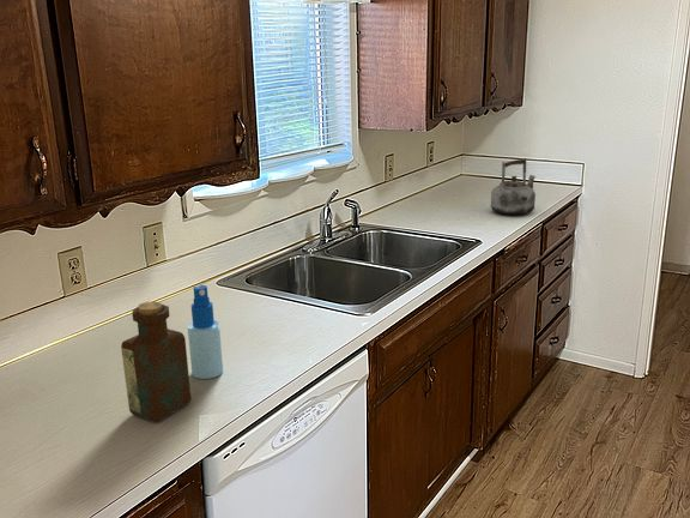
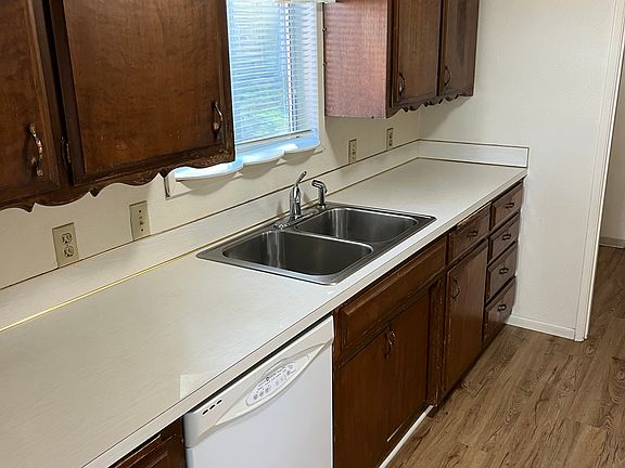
- bottle [120,301,192,423]
- spray bottle [187,284,224,380]
- kettle [490,157,537,216]
